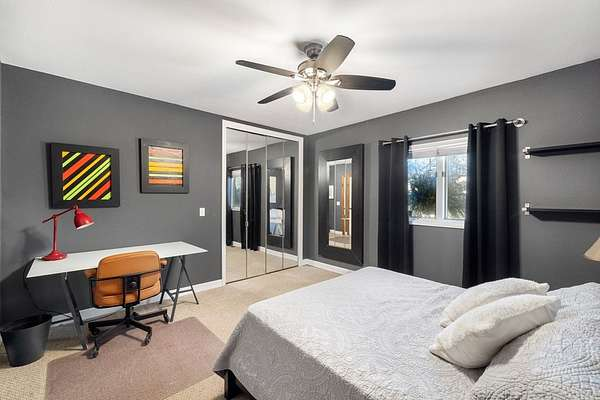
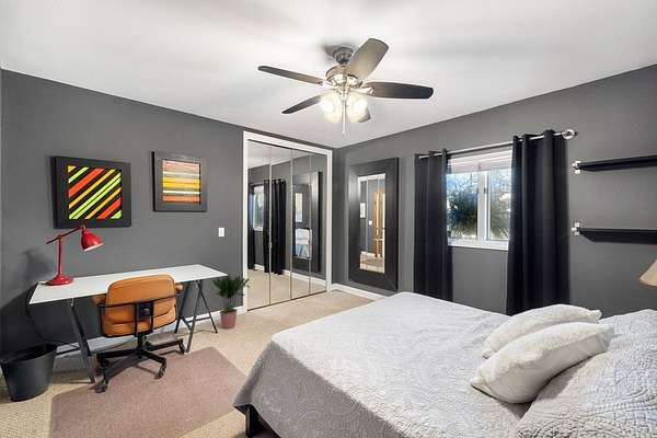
+ potted plant [211,274,251,330]
